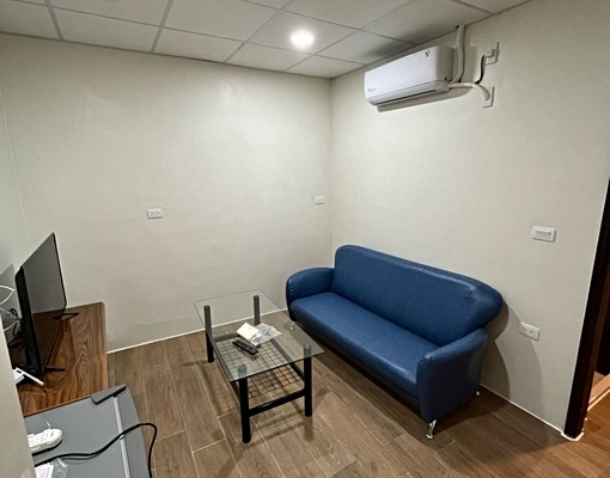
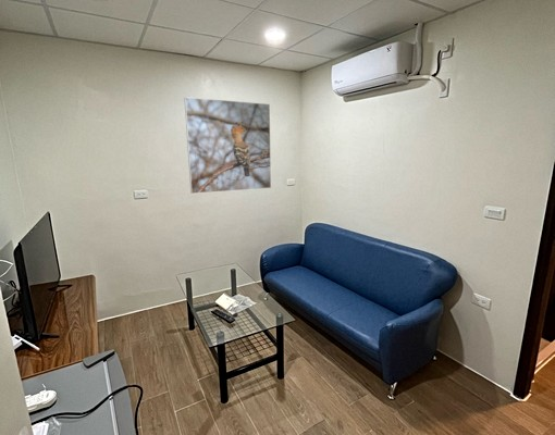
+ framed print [183,96,272,195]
